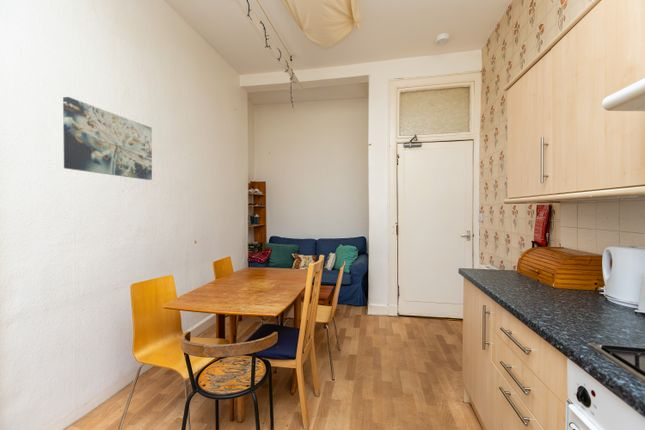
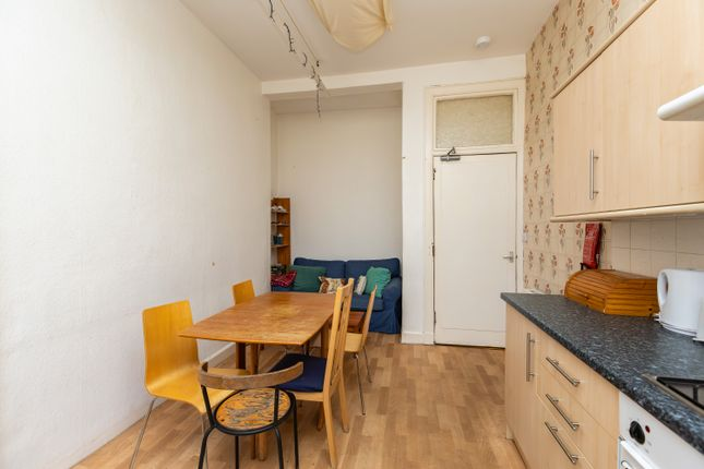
- wall art [62,96,153,181]
